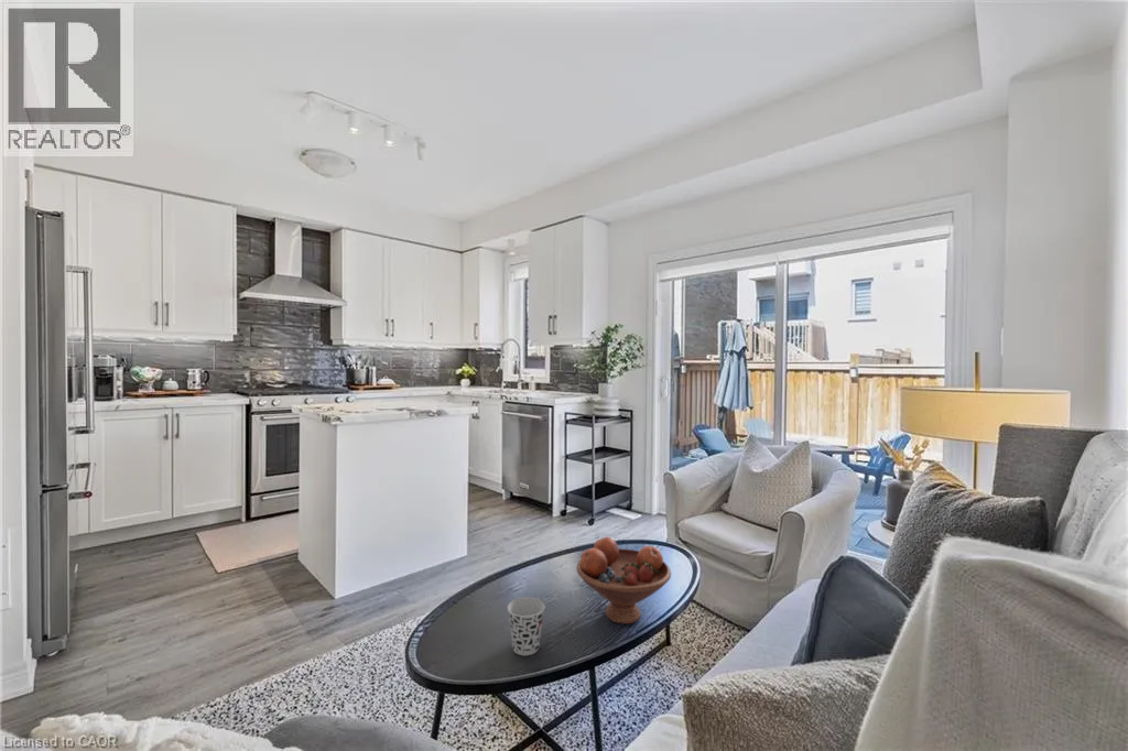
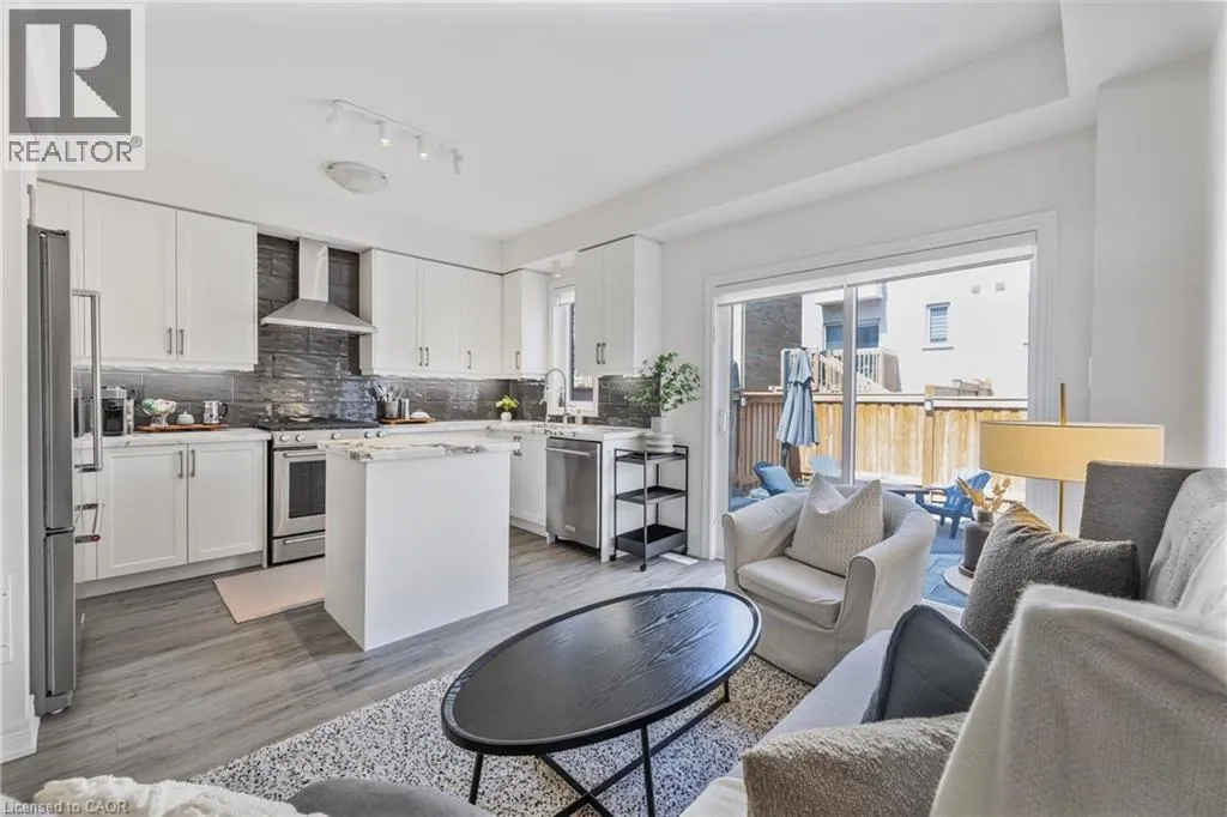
- cup [507,596,546,656]
- fruit bowl [576,536,672,625]
